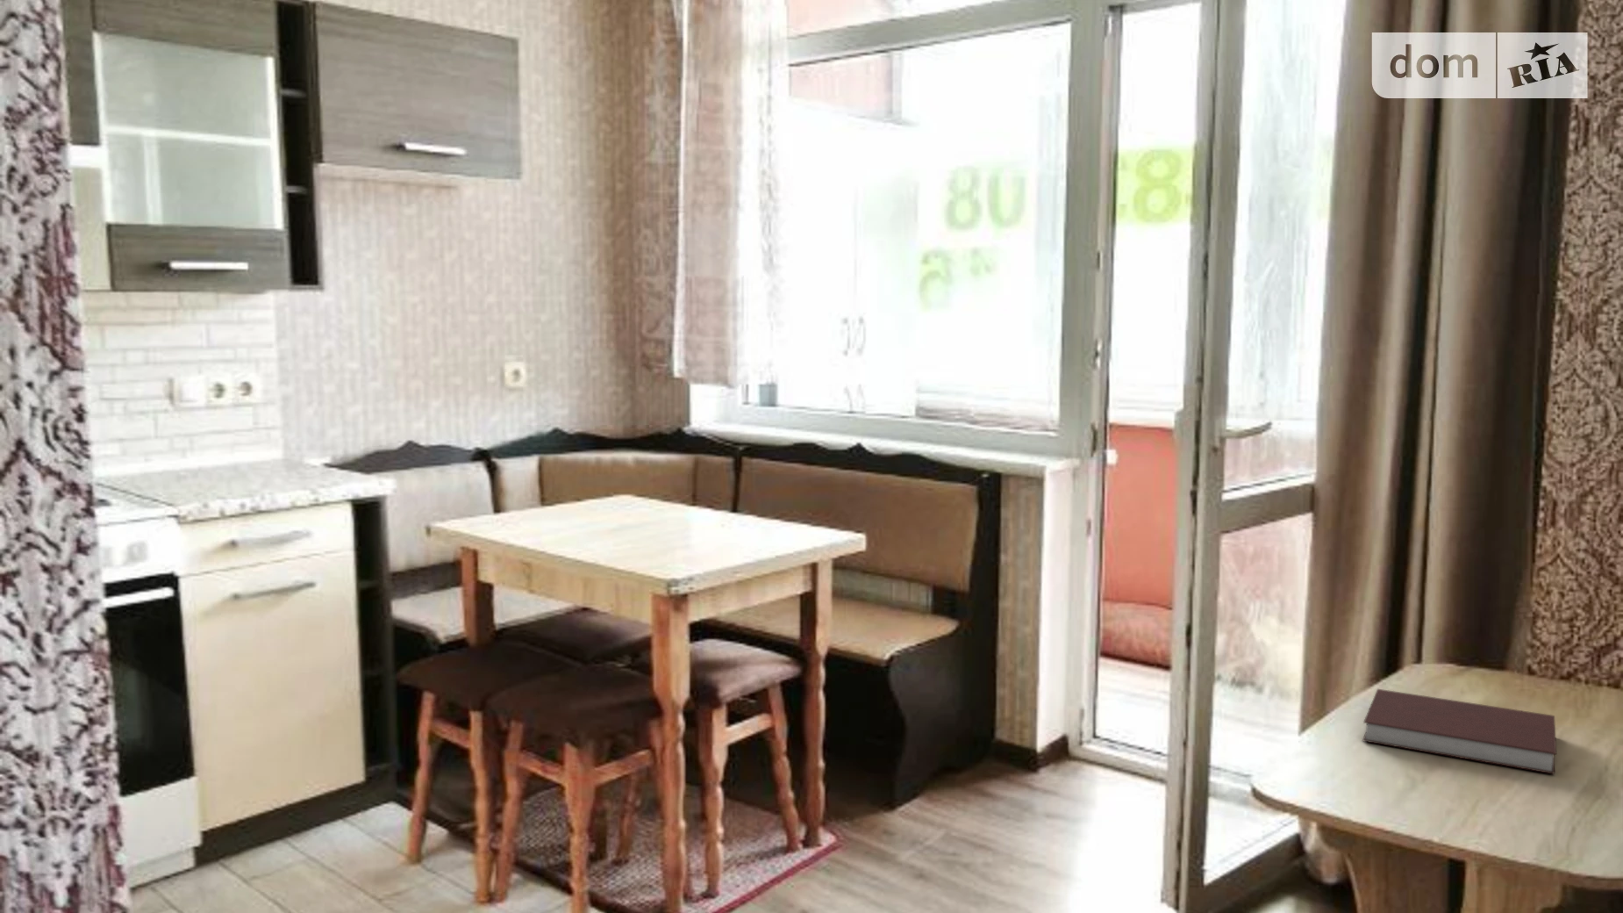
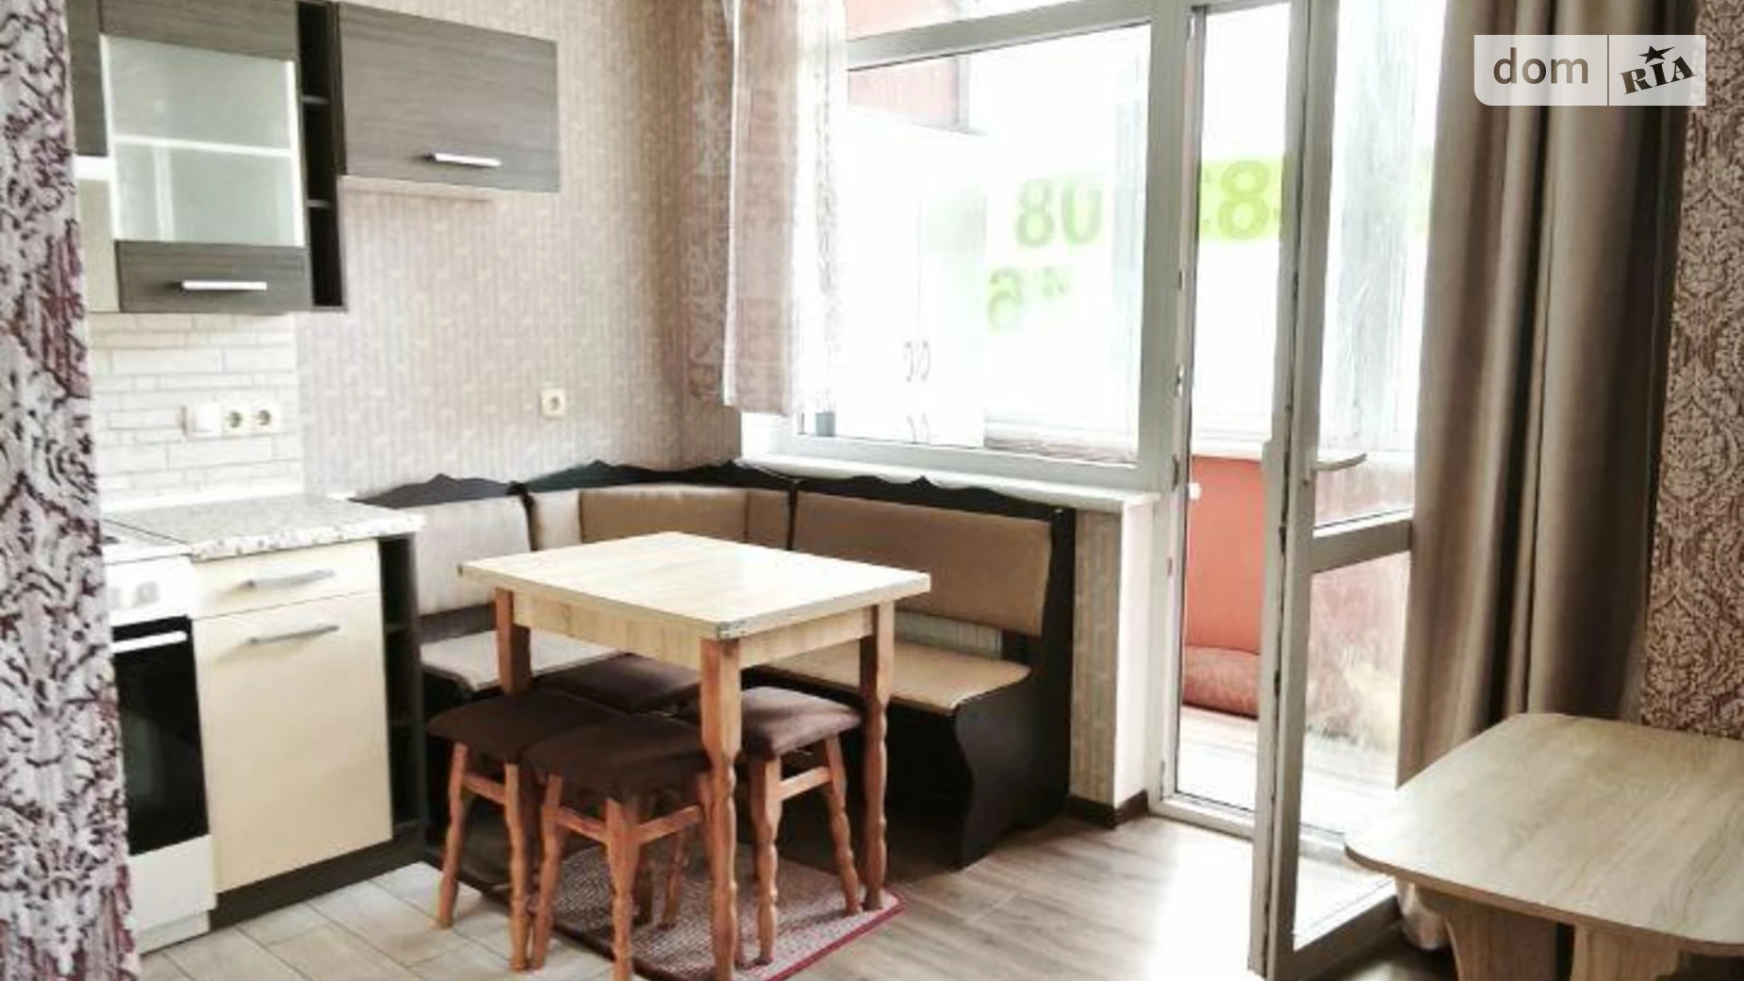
- notebook [1361,688,1557,775]
